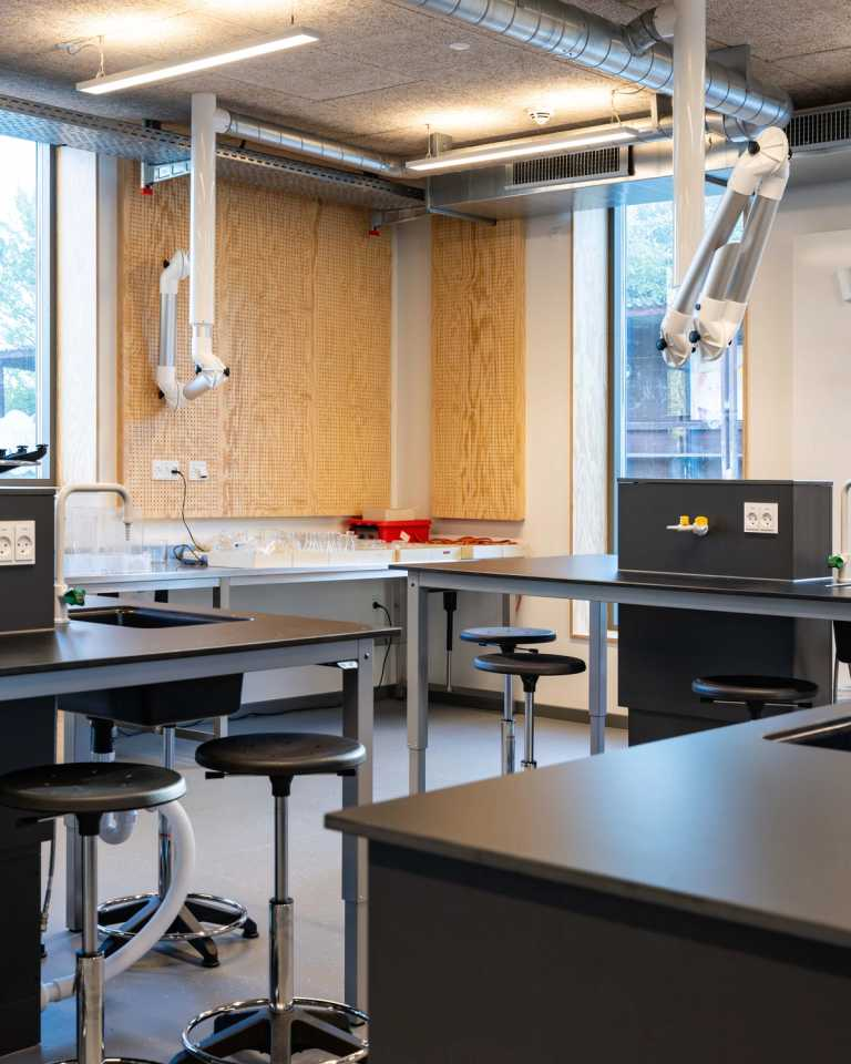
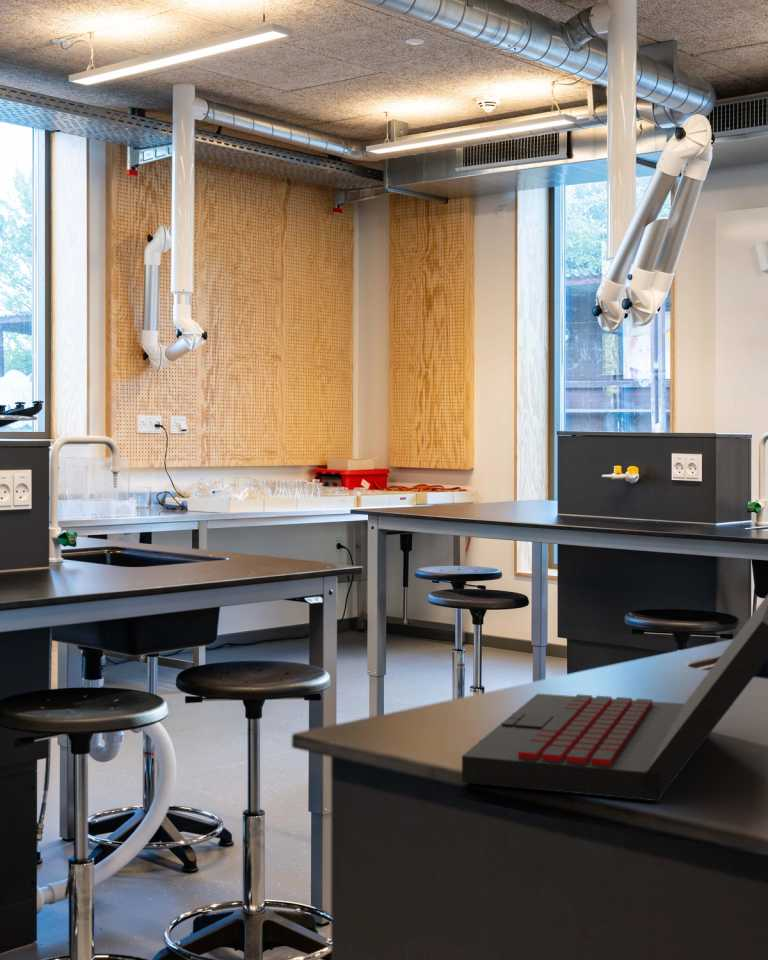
+ laptop [461,594,768,802]
